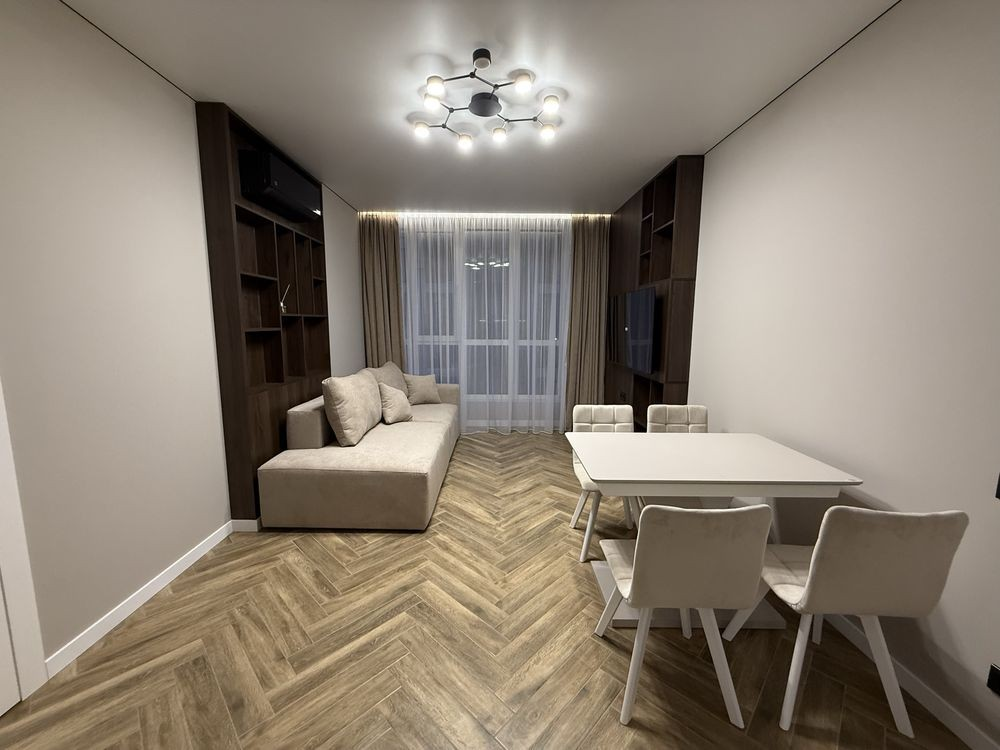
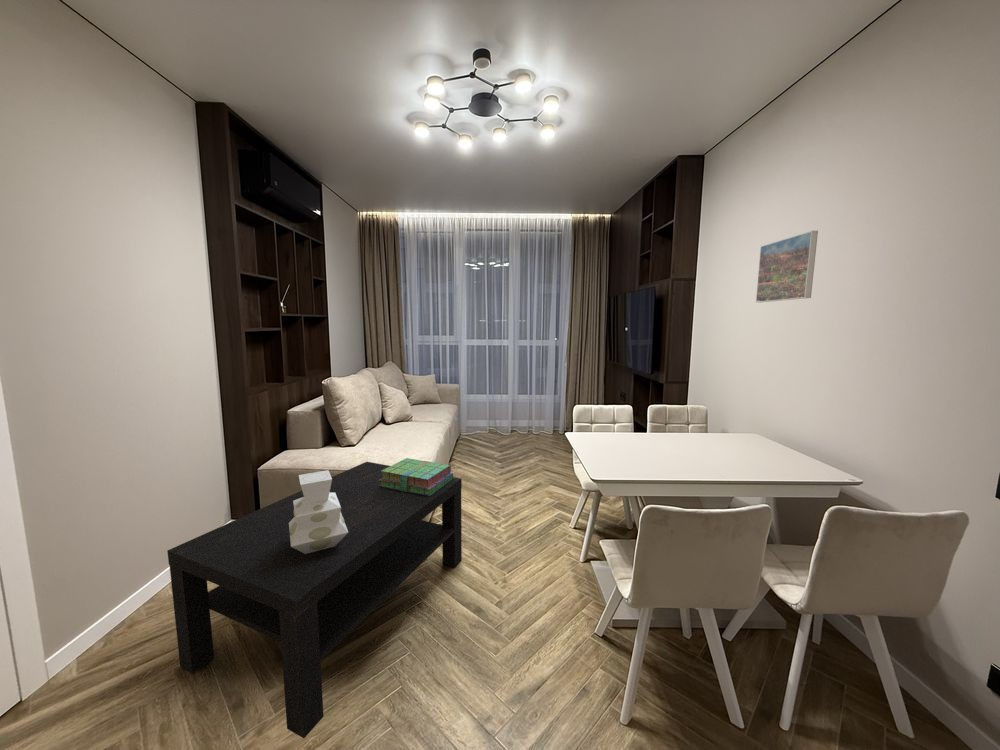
+ stack of books [379,457,454,496]
+ vase [289,469,348,554]
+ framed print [755,230,819,303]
+ coffee table [166,461,463,739]
